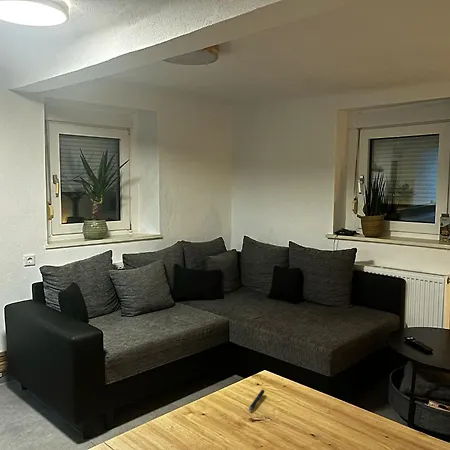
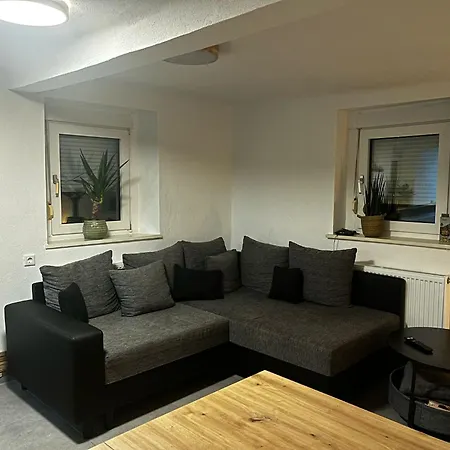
- pen [248,389,266,412]
